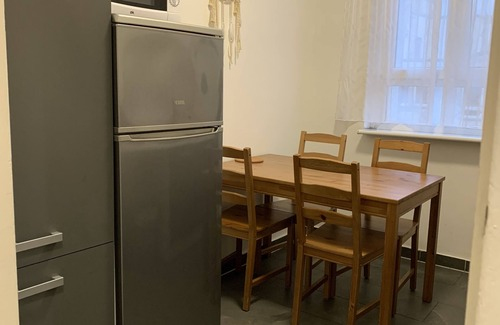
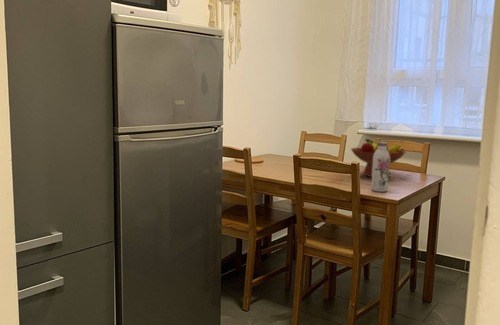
+ fruit bowl [350,137,407,178]
+ water bottle [370,141,391,193]
